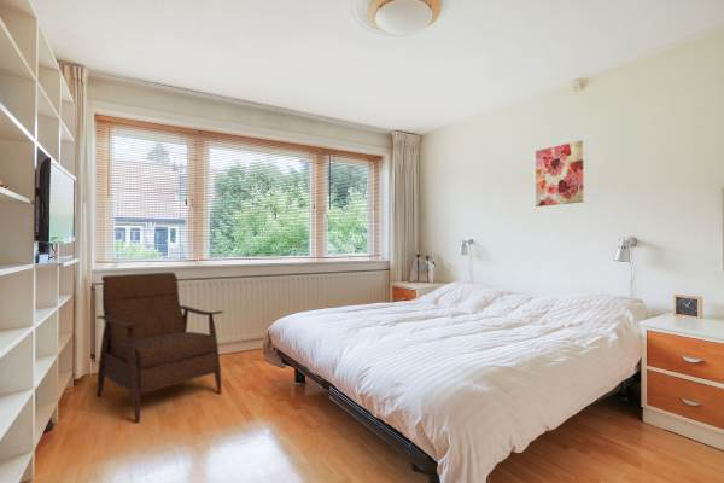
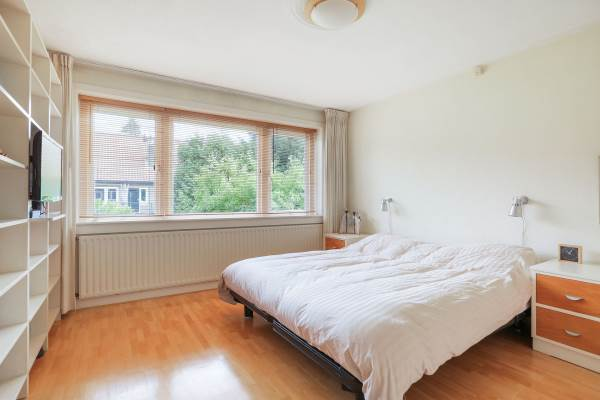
- wall art [535,140,585,208]
- armchair [95,272,224,423]
